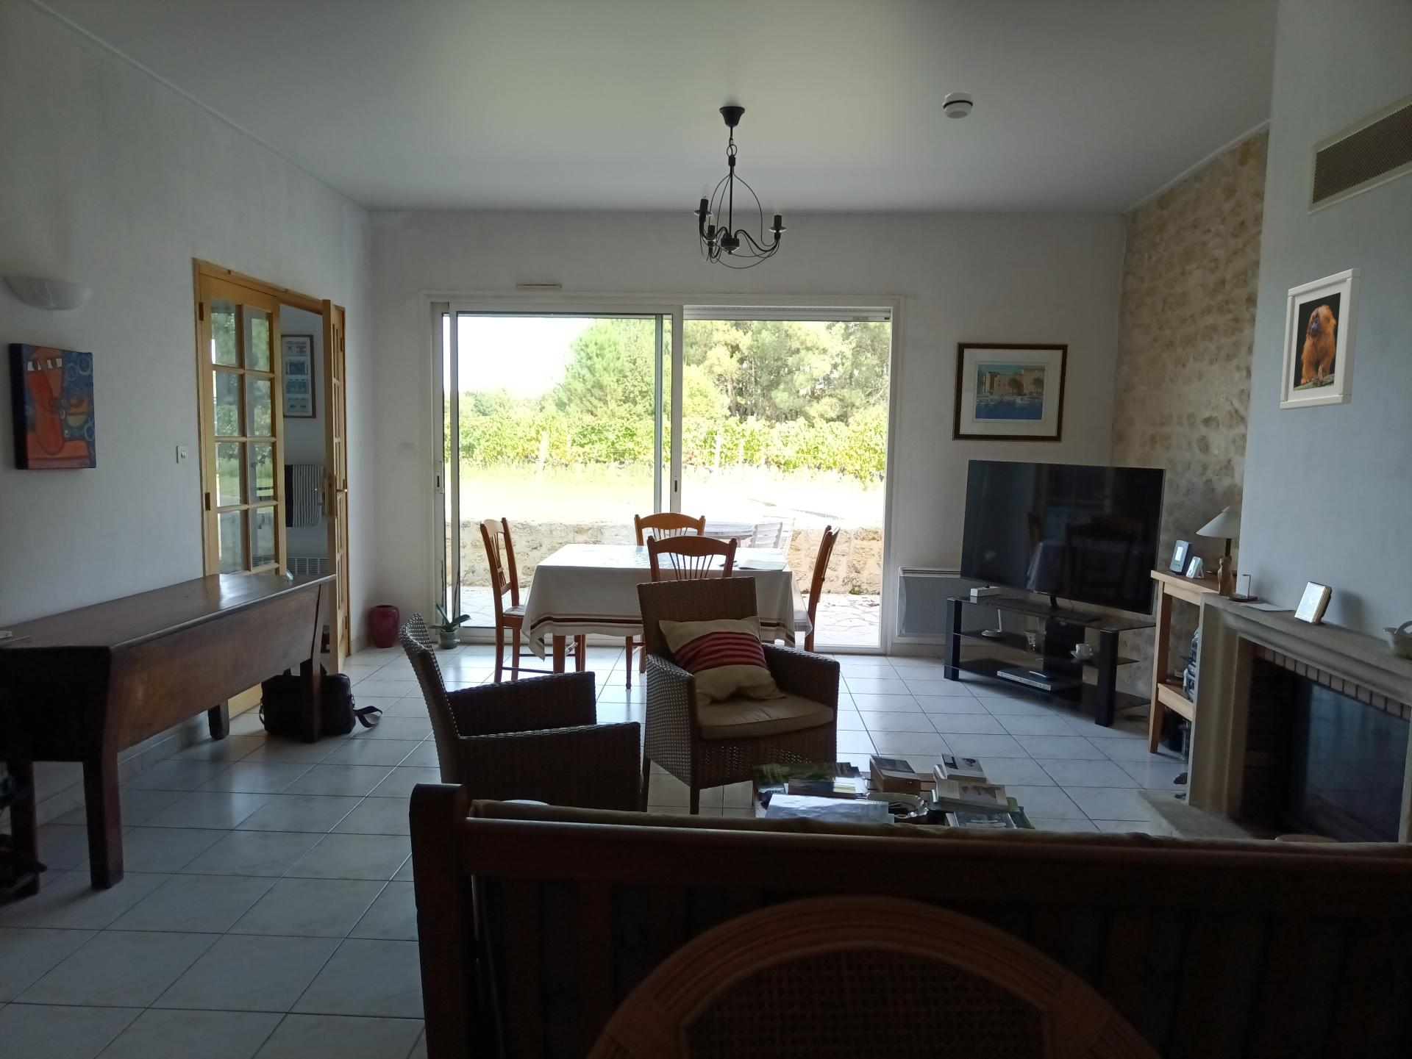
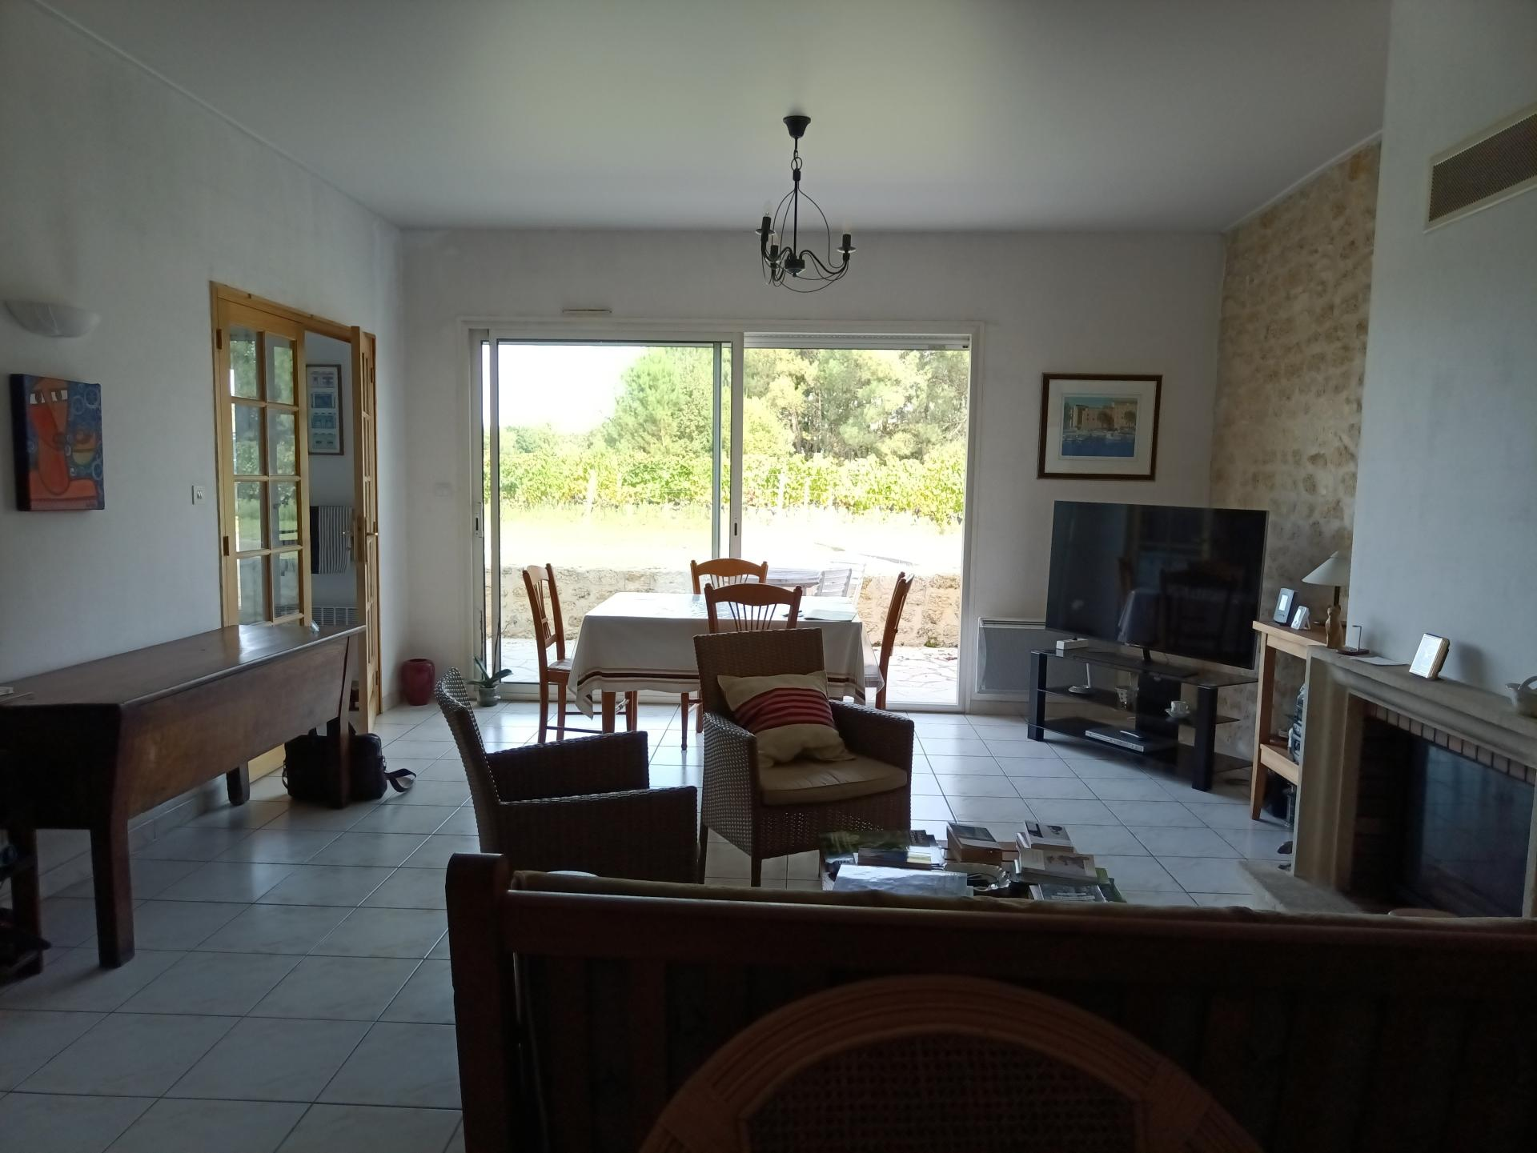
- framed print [1278,267,1362,410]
- smoke detector [942,91,975,120]
